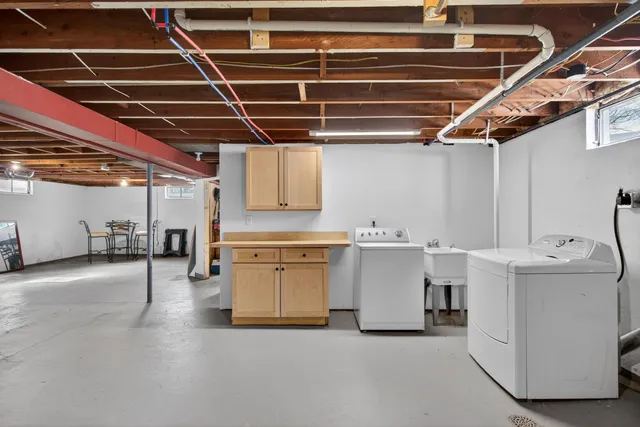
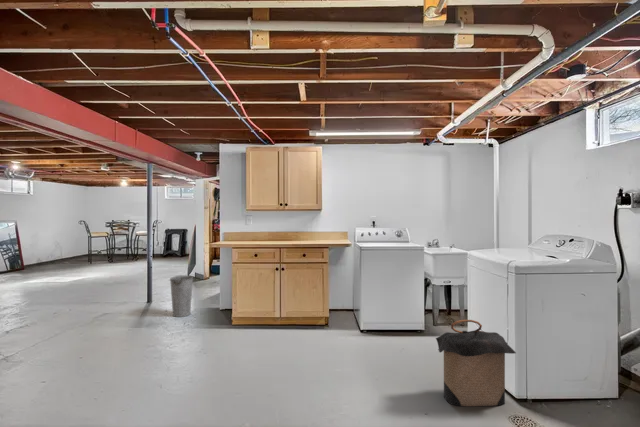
+ bucket [169,275,194,318]
+ laundry hamper [435,319,517,407]
